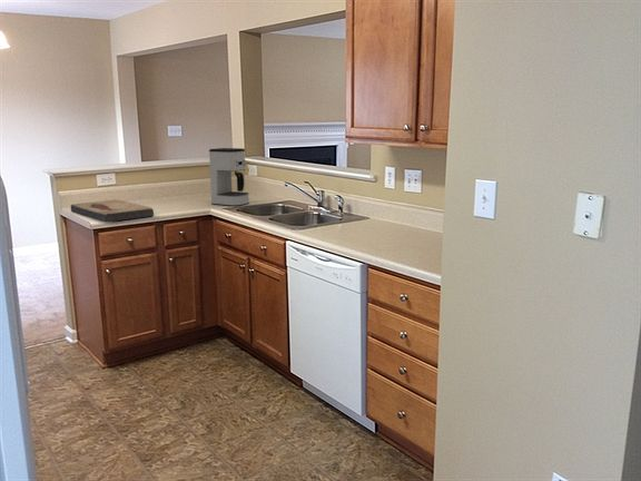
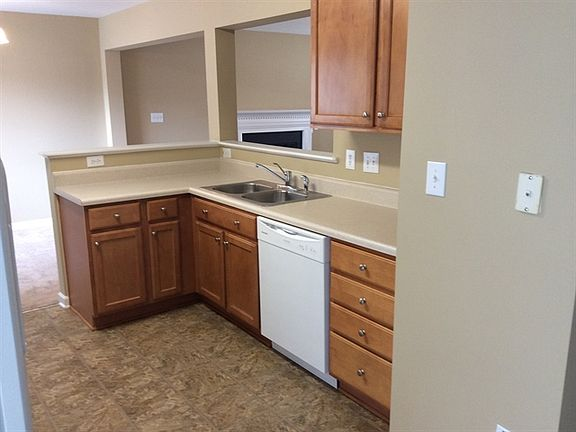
- fish fossil [70,198,155,223]
- coffee maker [208,147,250,207]
